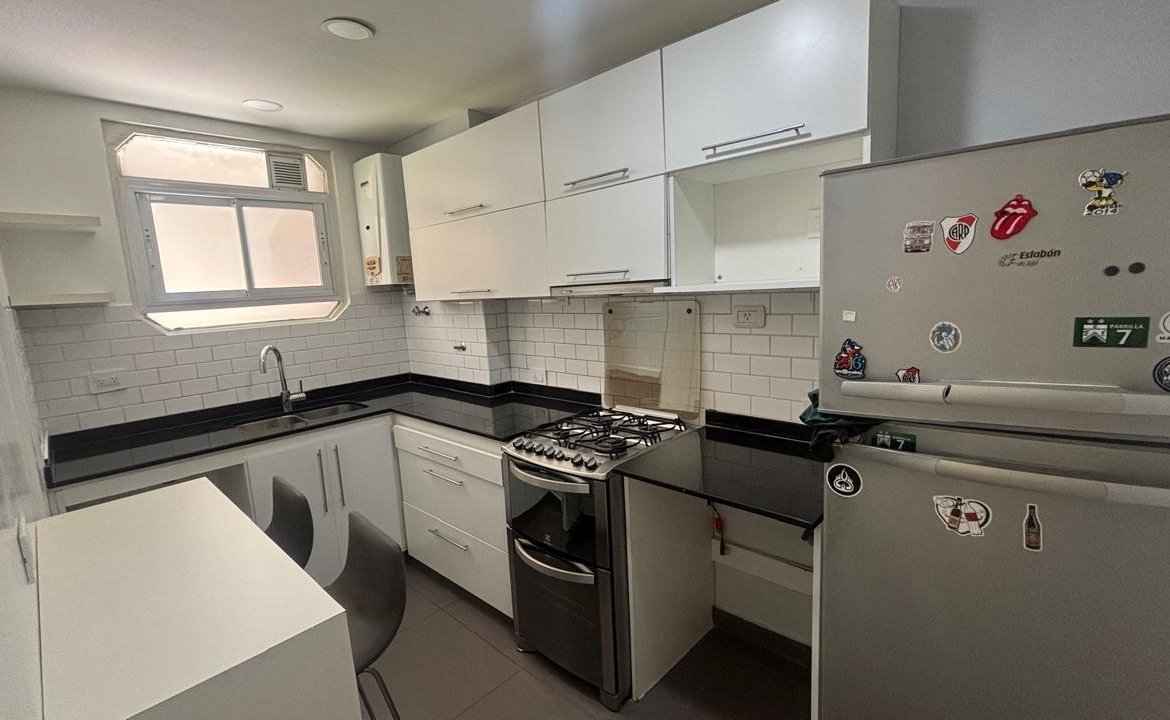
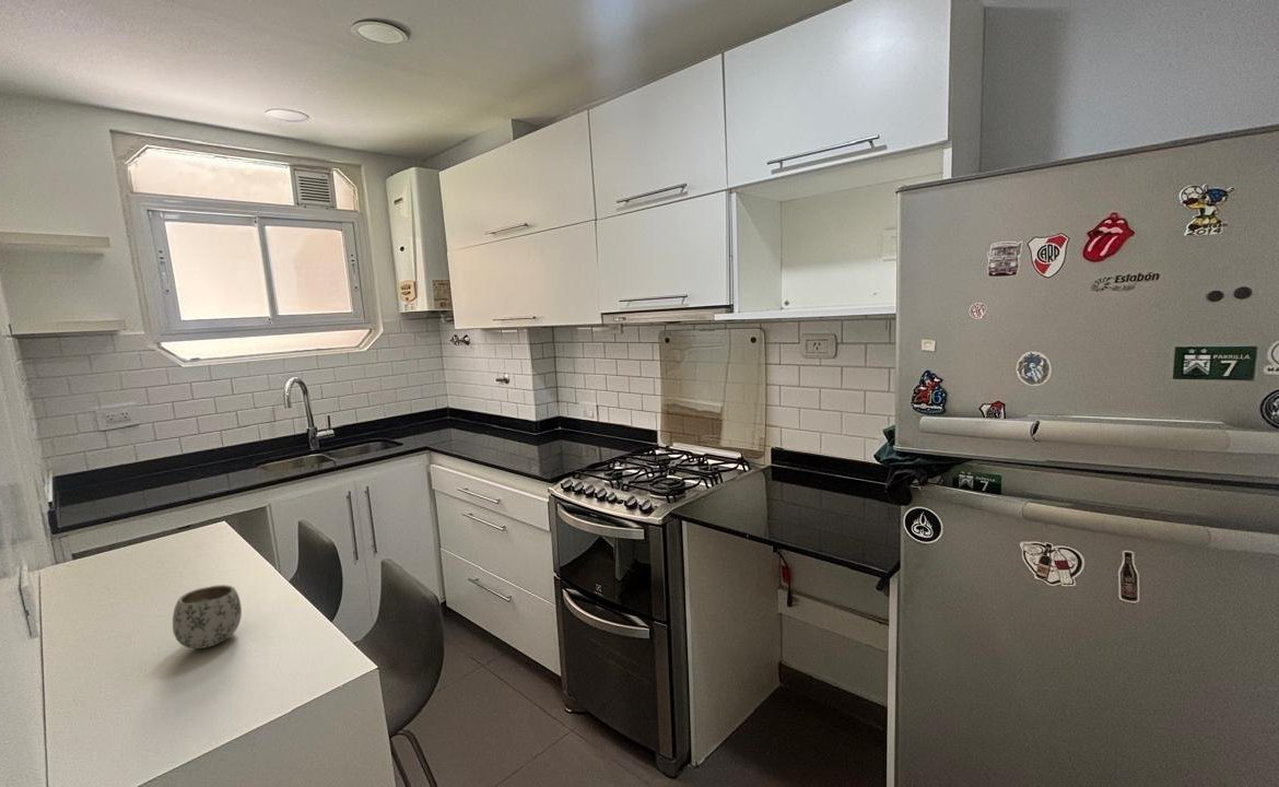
+ mug [172,584,243,649]
